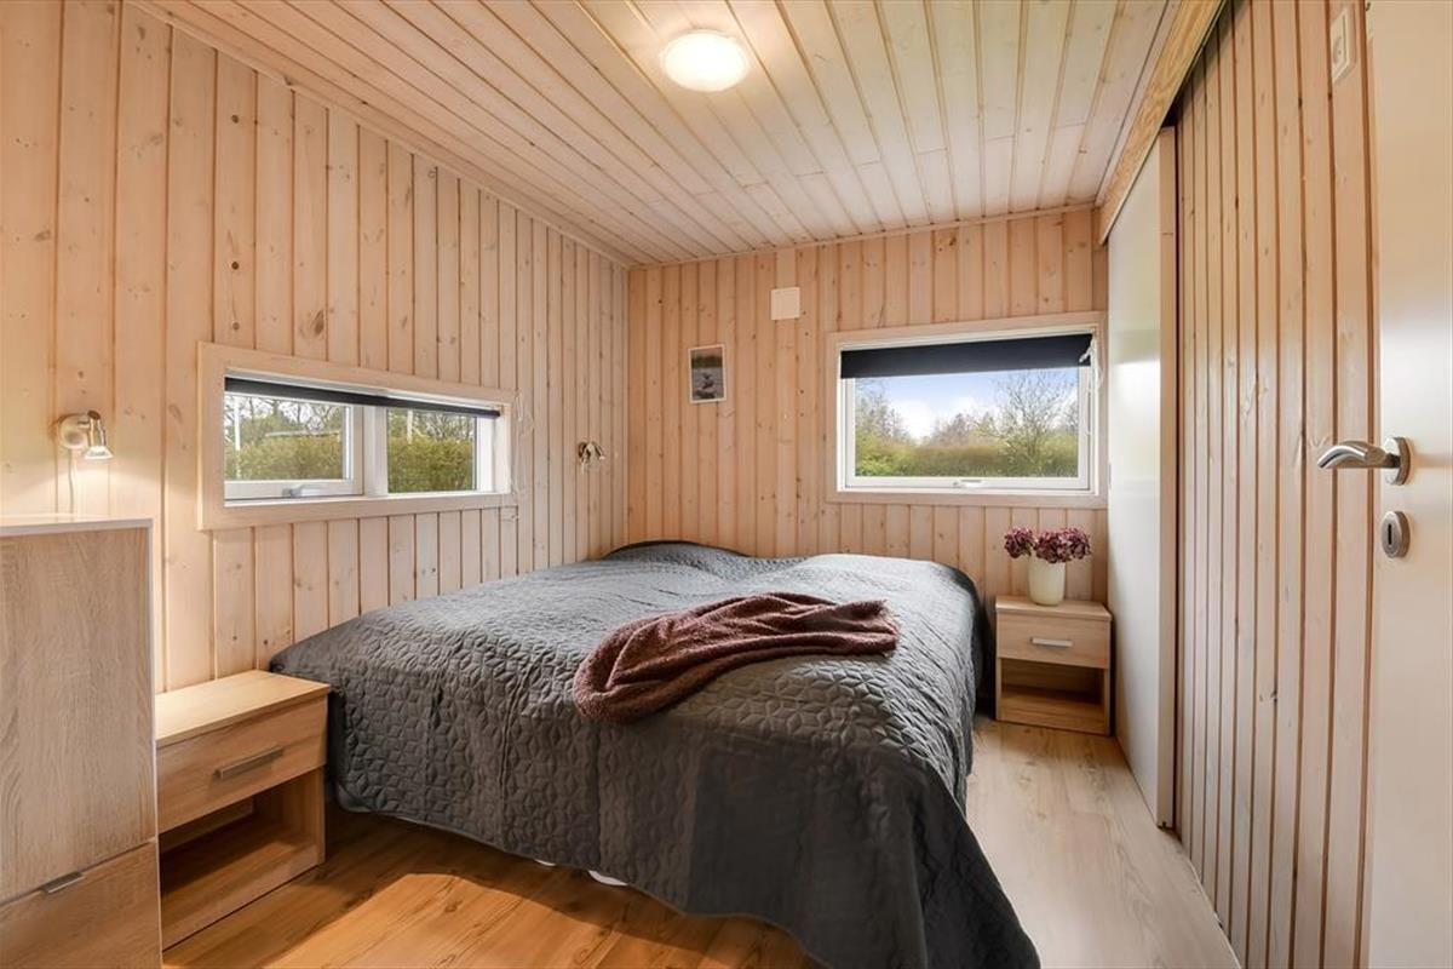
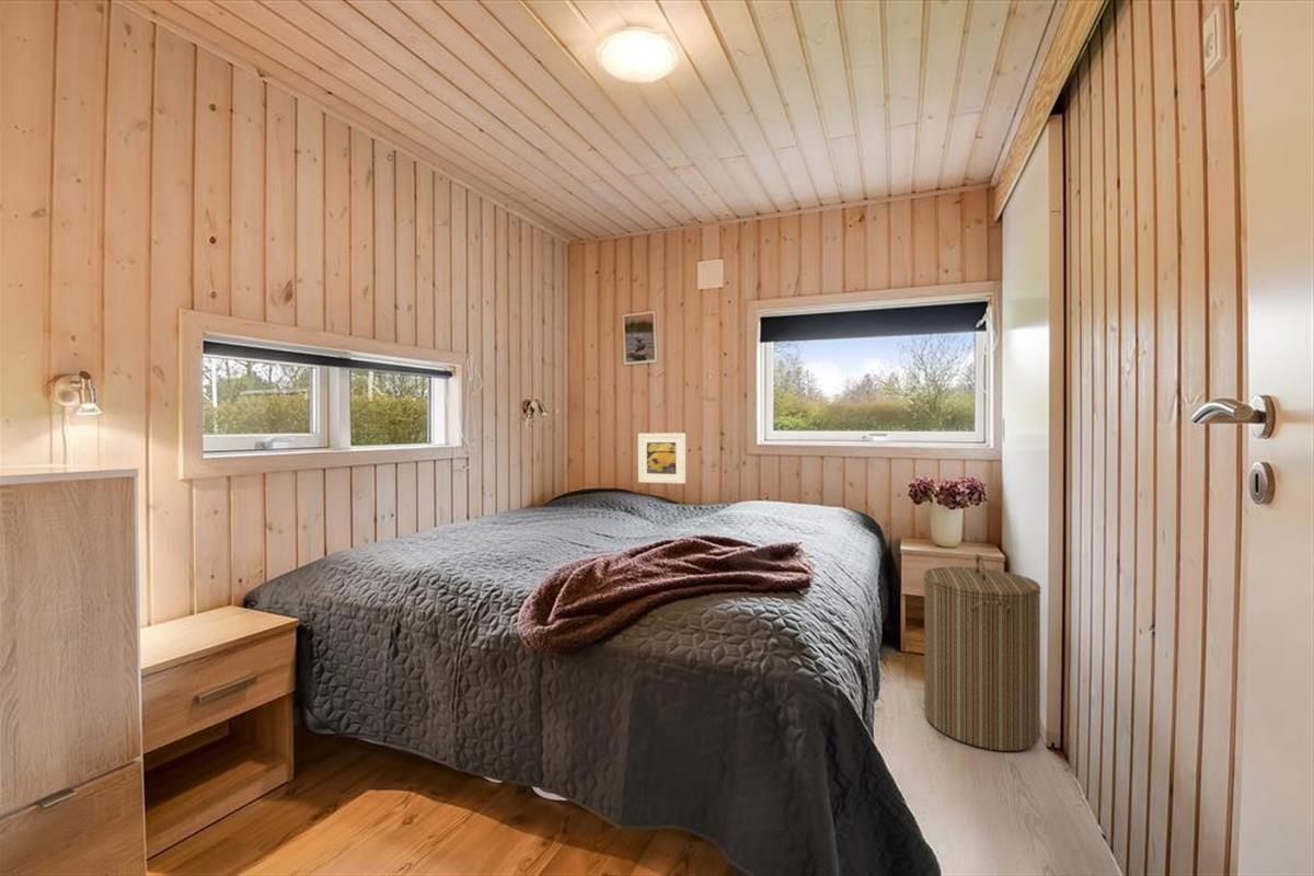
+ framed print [637,433,687,485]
+ laundry hamper [922,553,1042,752]
